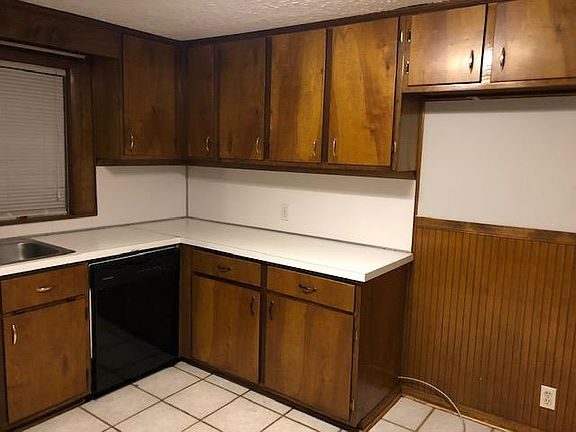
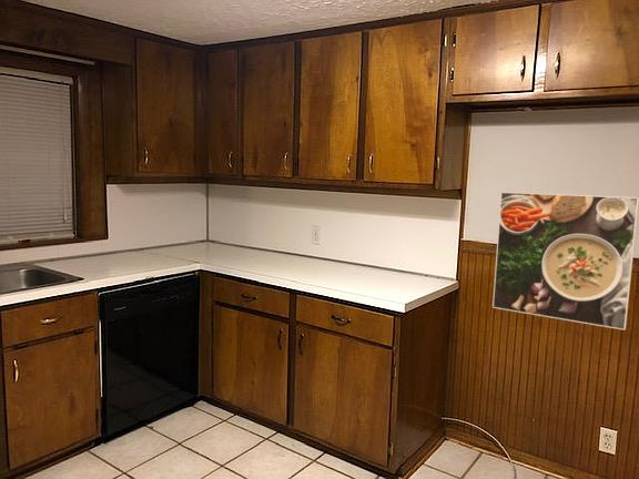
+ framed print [491,191,639,332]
